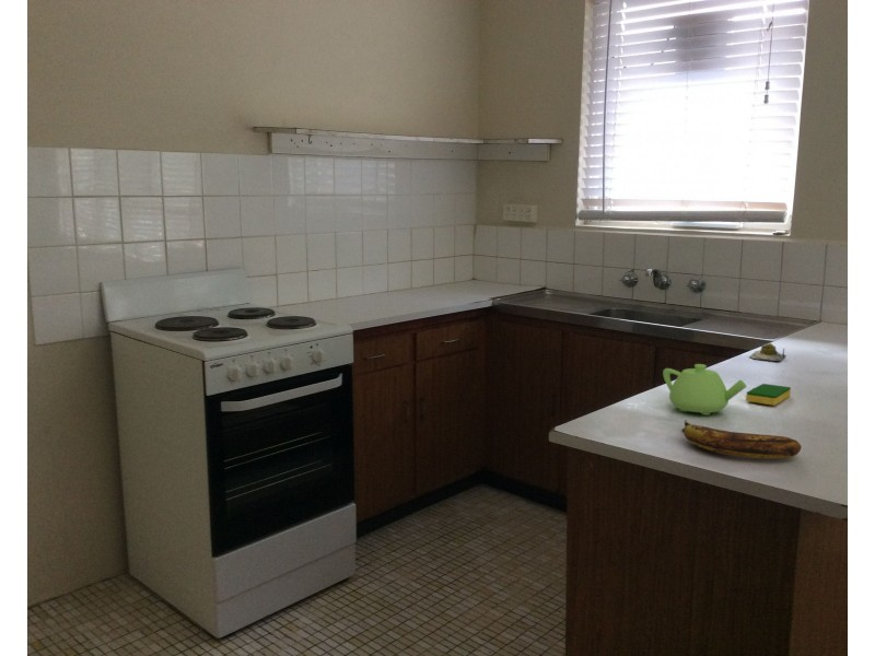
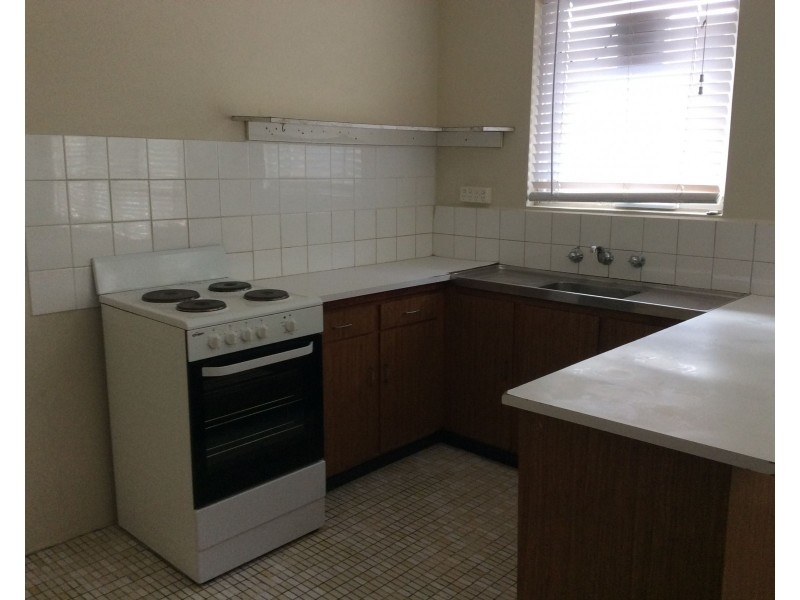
- banana [681,419,803,459]
- dish sponge [745,383,792,407]
- teapot [662,363,748,417]
- succulent plant [749,342,788,362]
